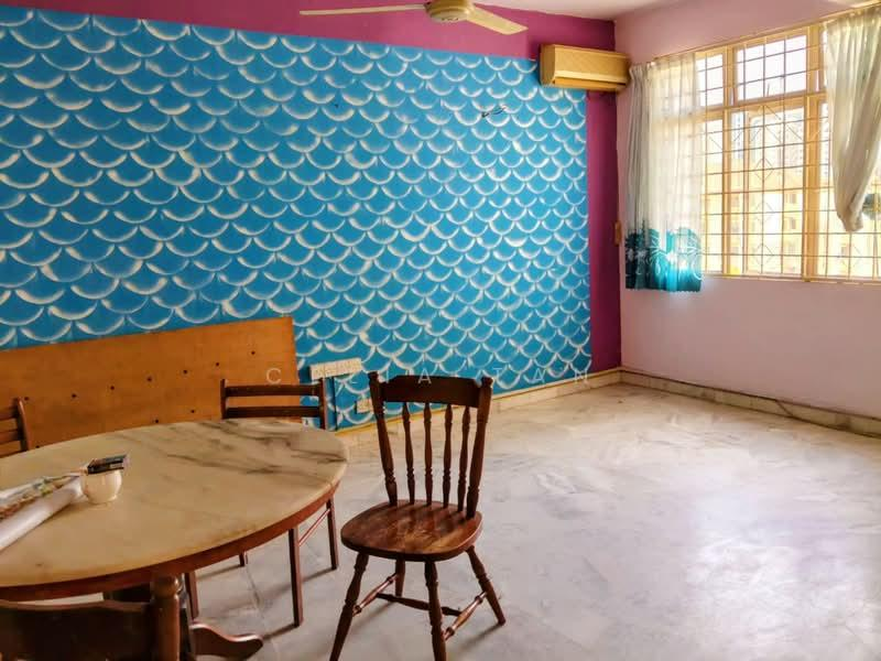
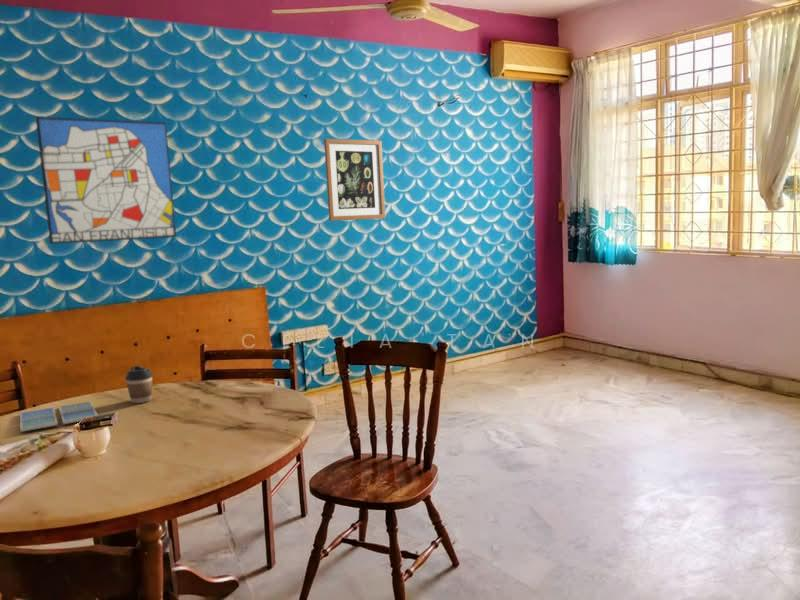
+ wall art [35,116,177,245]
+ wall art [323,138,386,222]
+ drink coaster [19,400,99,433]
+ coffee cup [124,365,154,404]
